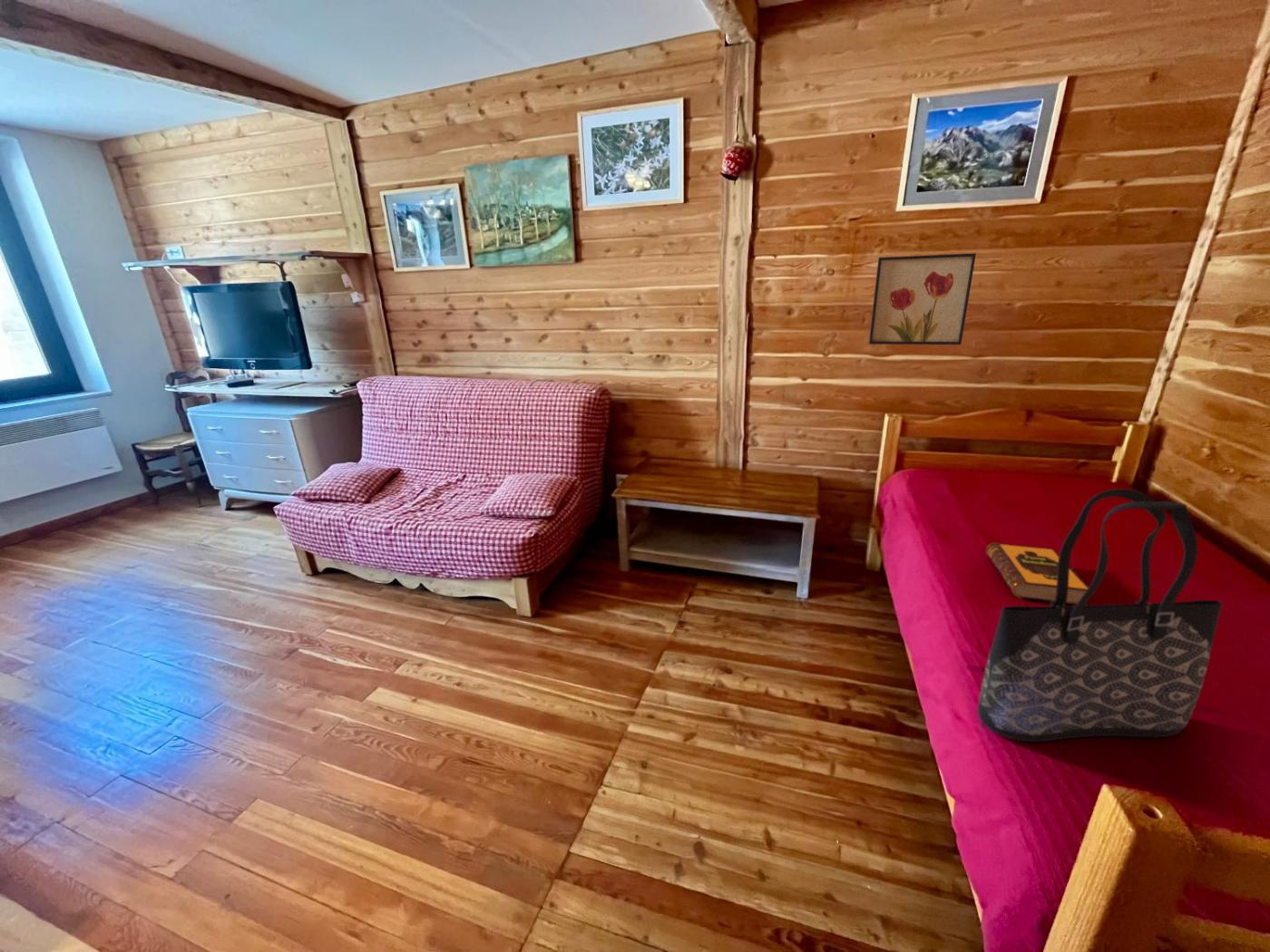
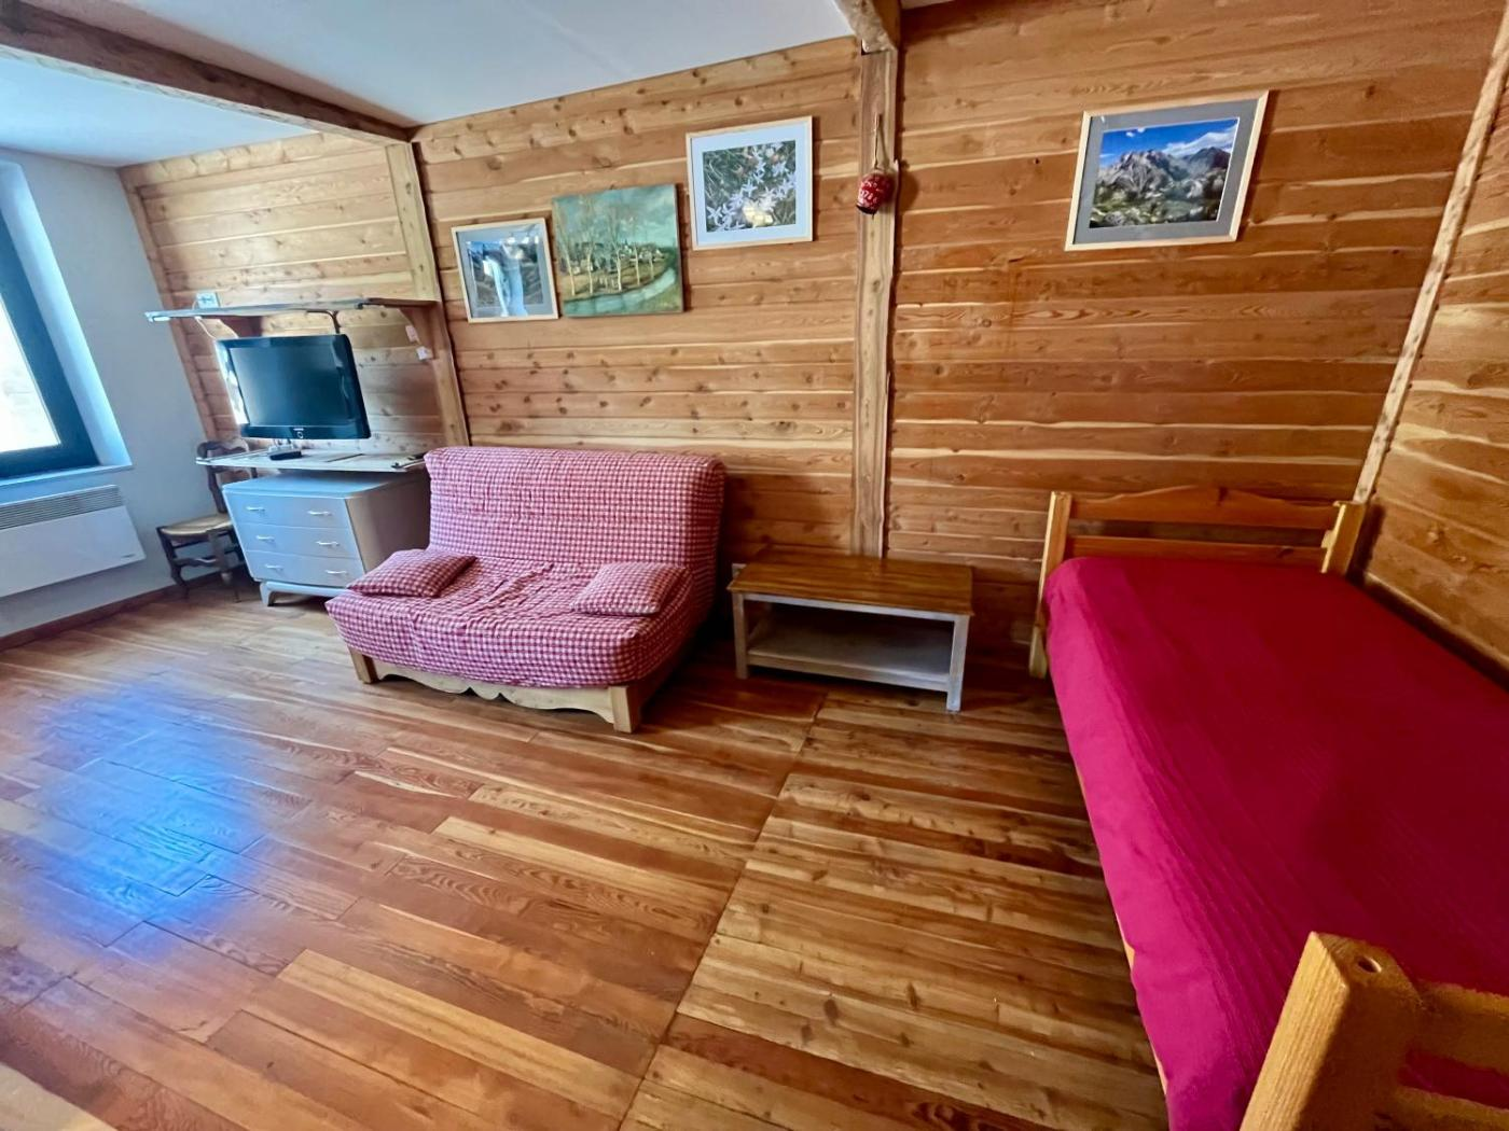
- hardback book [985,542,1089,606]
- tote bag [977,488,1223,743]
- wall art [868,252,977,345]
